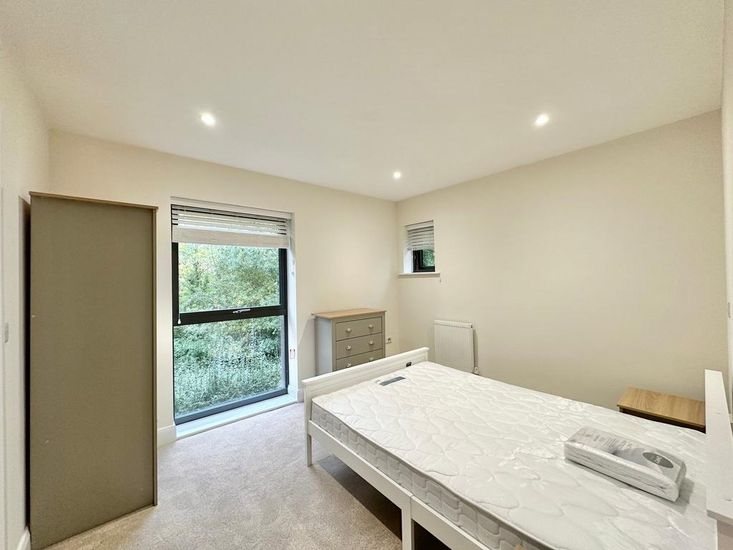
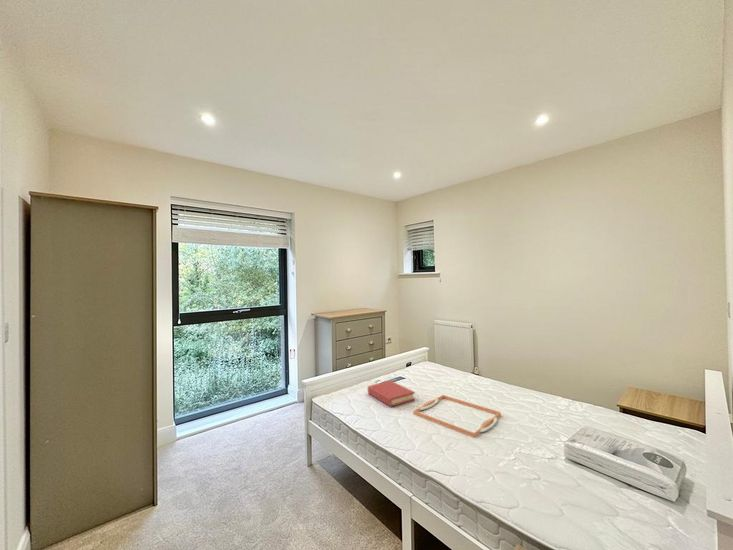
+ hardback book [367,380,416,408]
+ serving tray [412,394,502,438]
